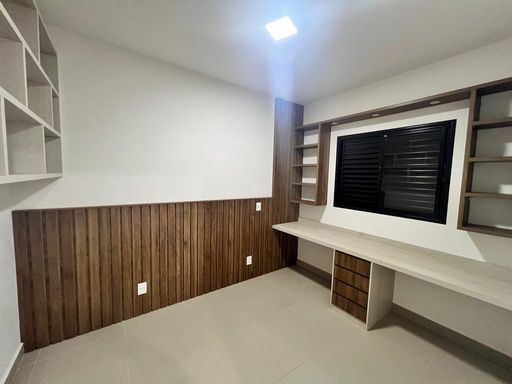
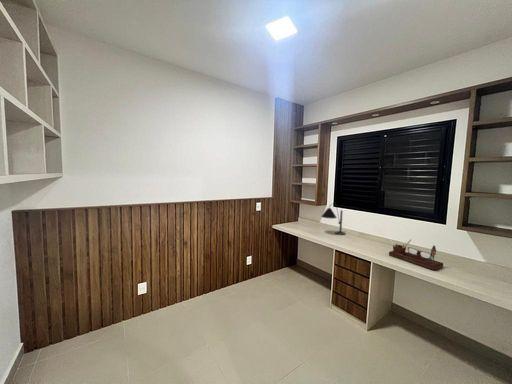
+ desk organizer [388,238,444,271]
+ desk lamp [320,202,347,236]
